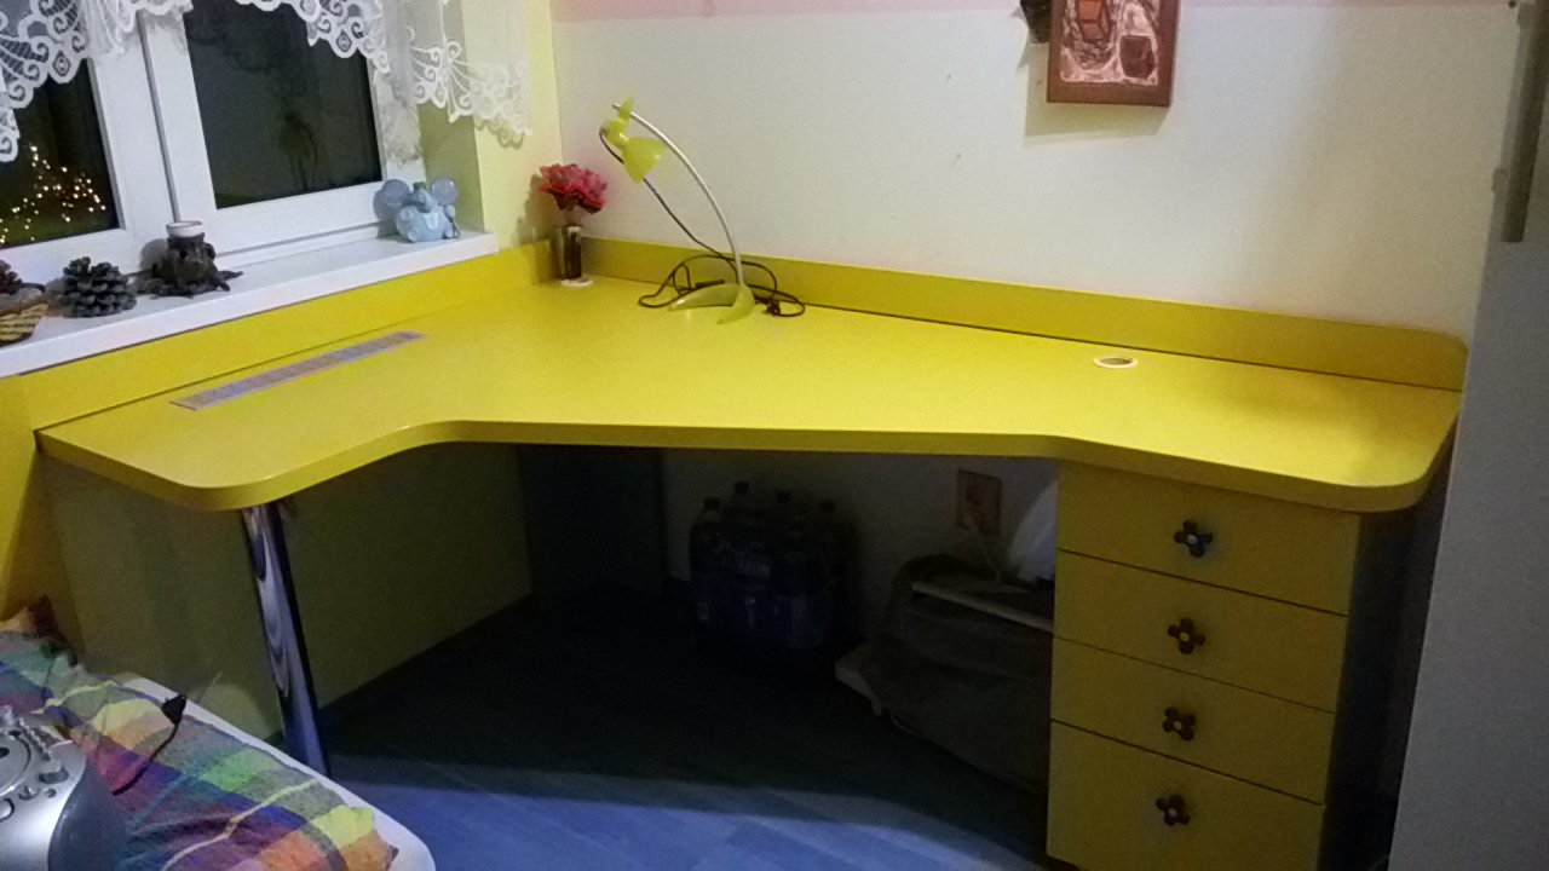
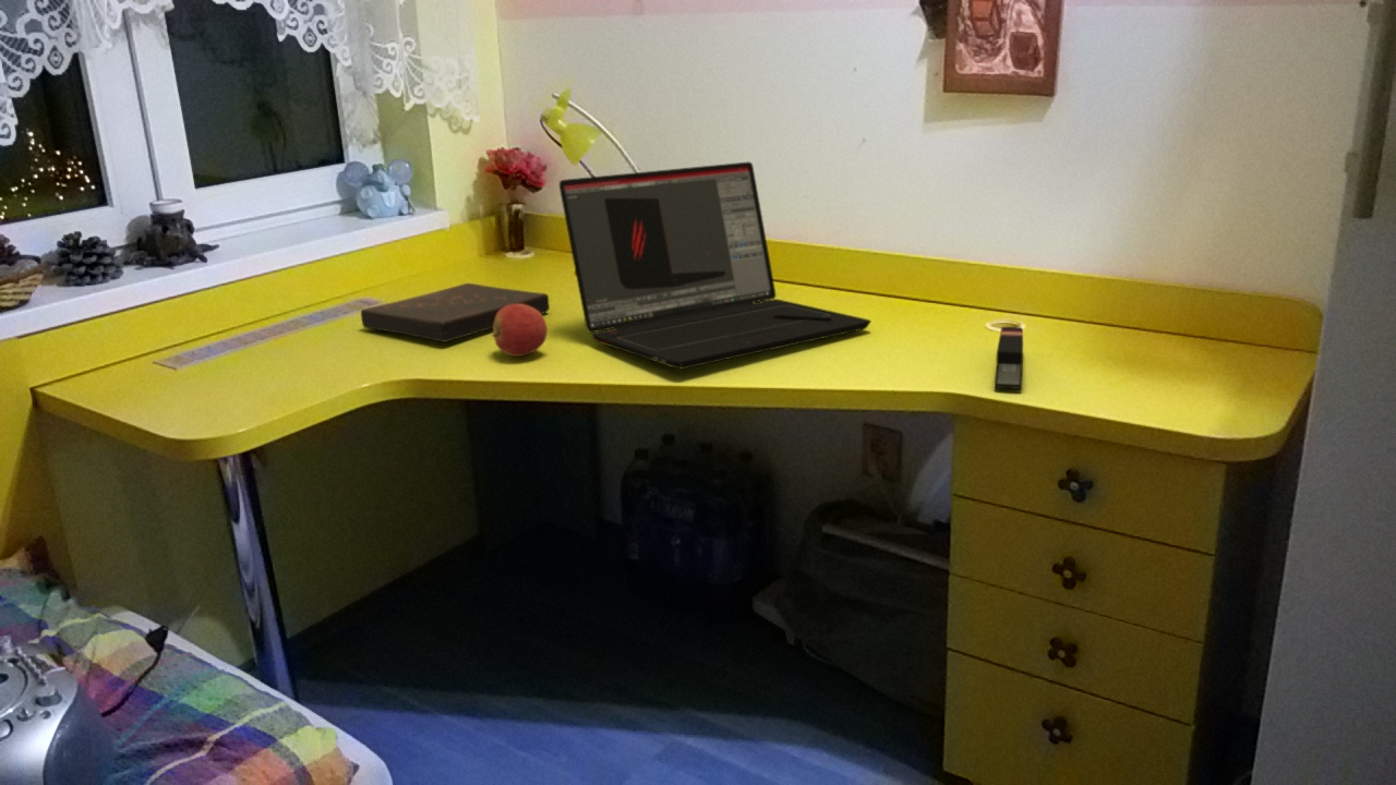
+ stapler [994,326,1024,390]
+ book [360,281,551,343]
+ apple [492,304,549,358]
+ laptop [558,160,872,370]
